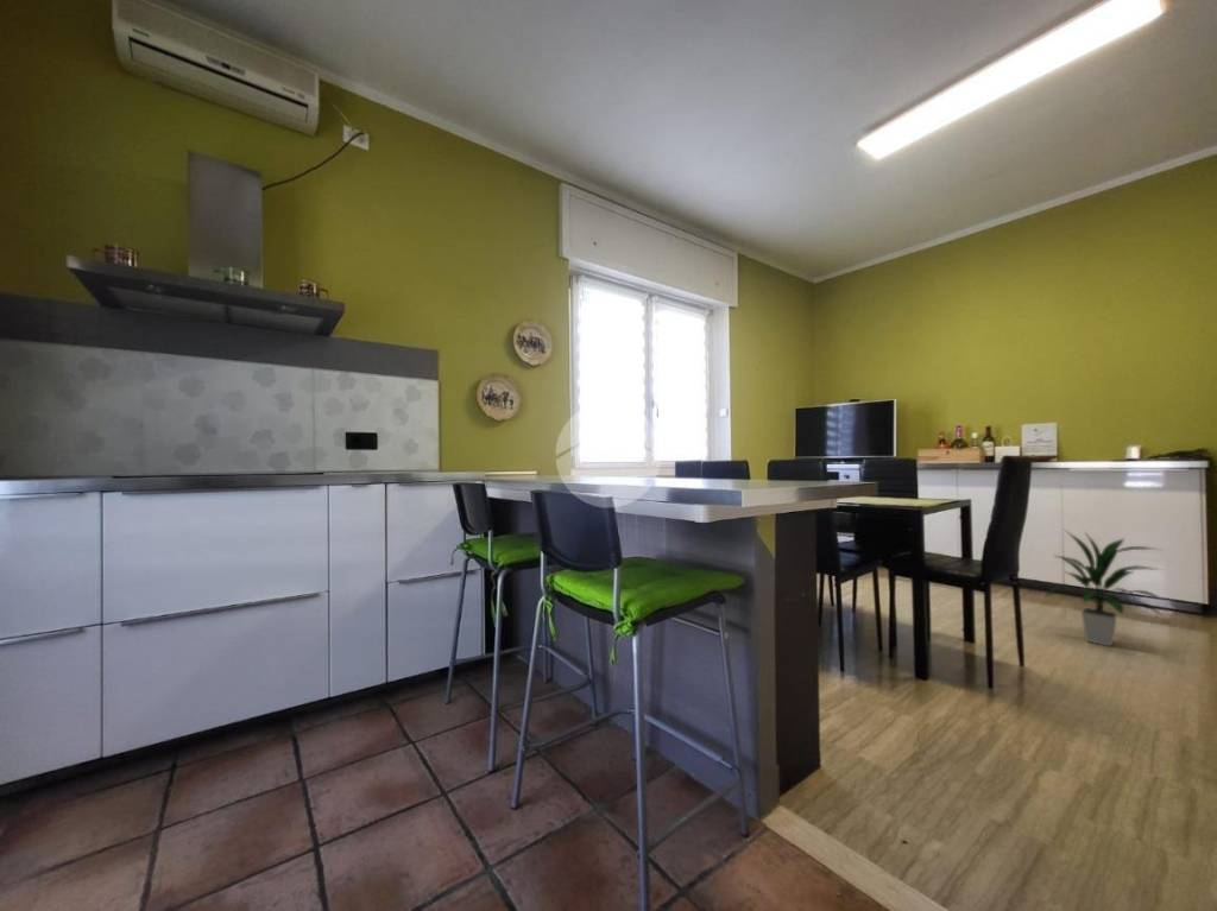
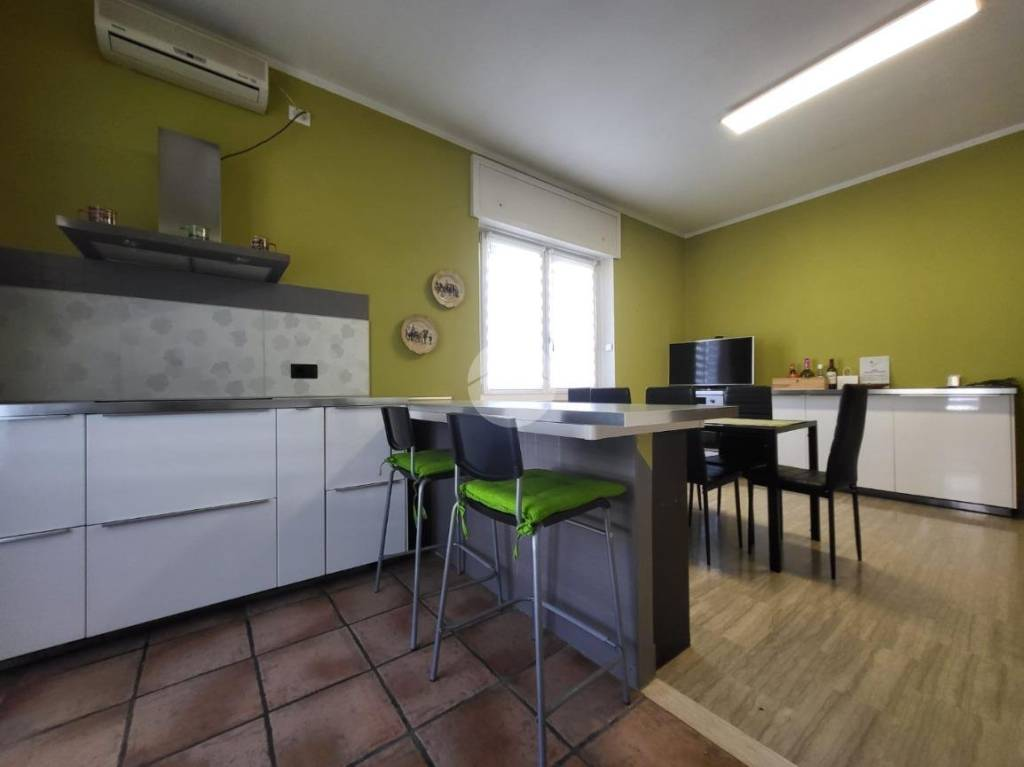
- indoor plant [1043,530,1164,647]
